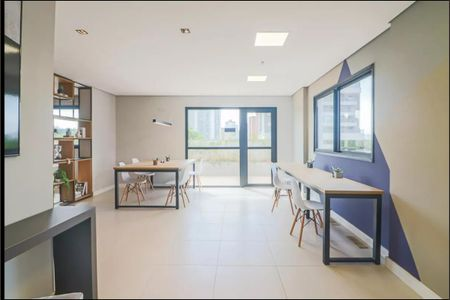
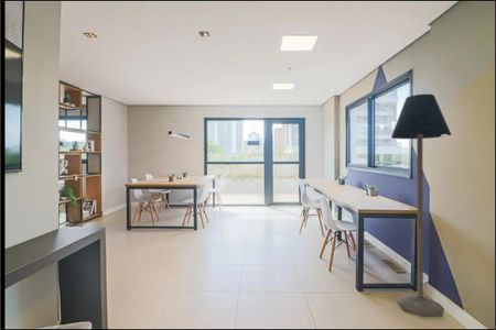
+ floor lamp [390,92,452,318]
